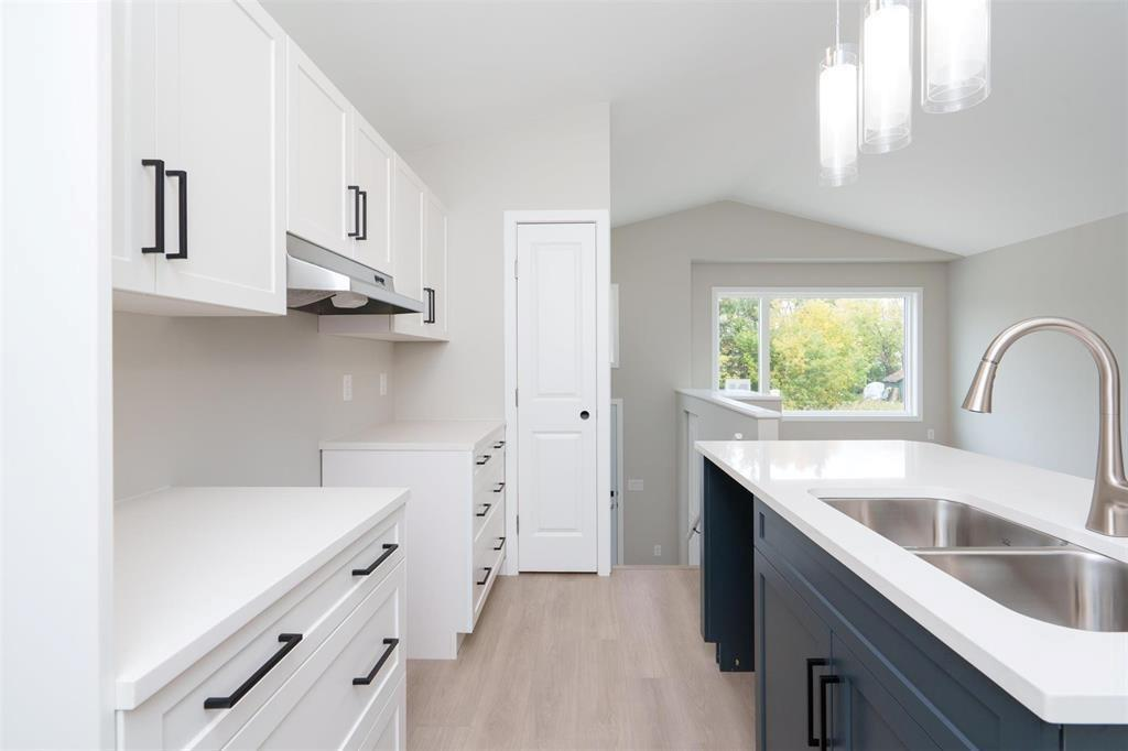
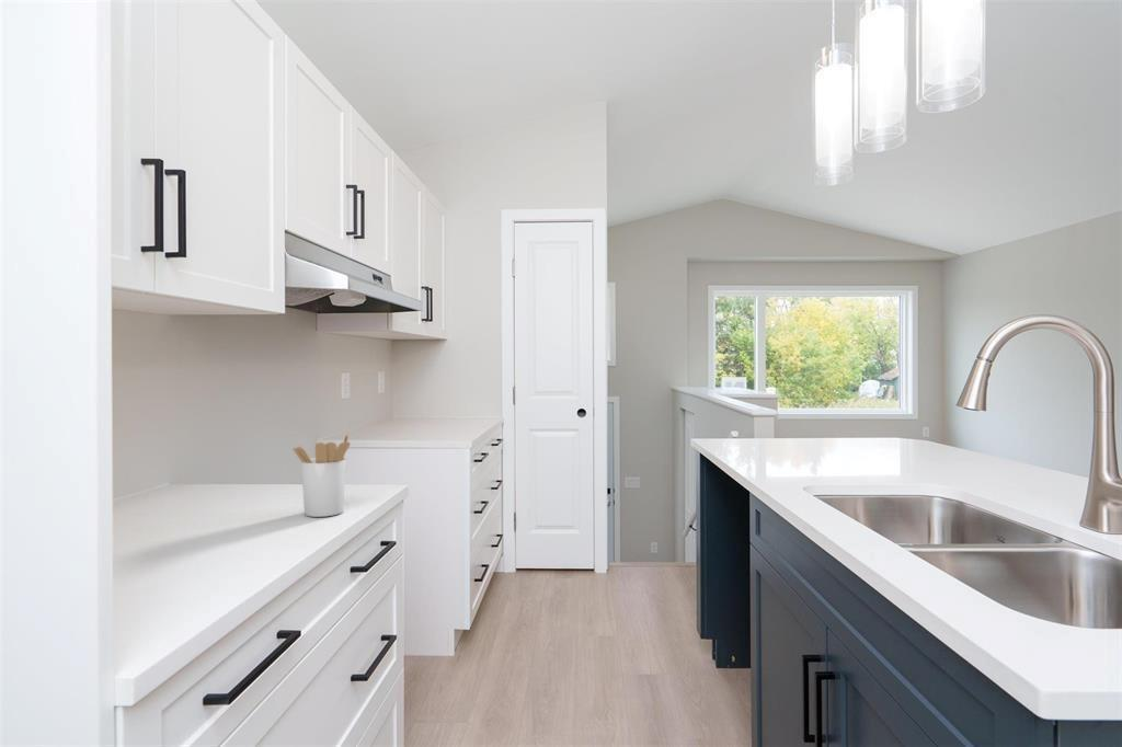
+ utensil holder [291,434,352,518]
